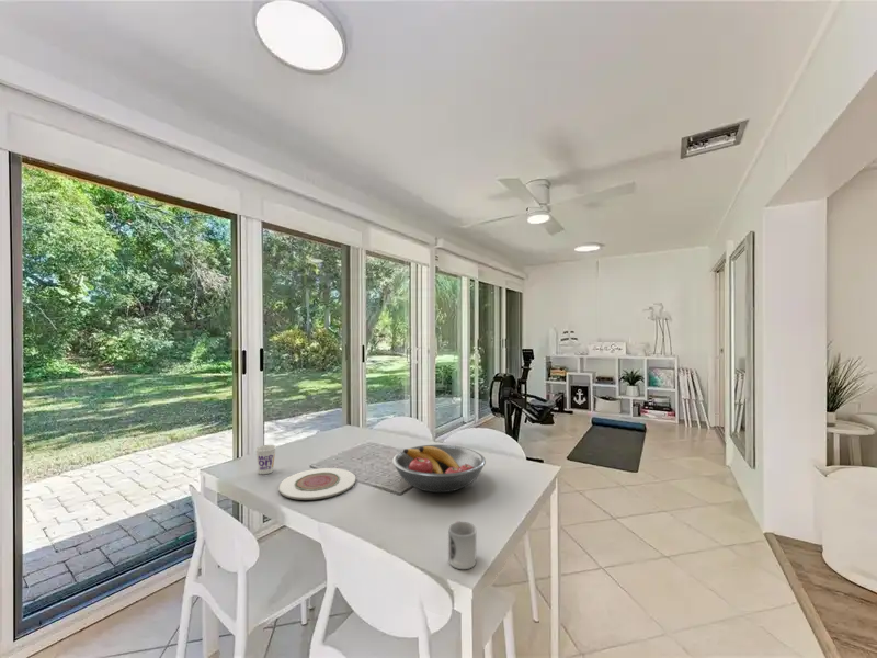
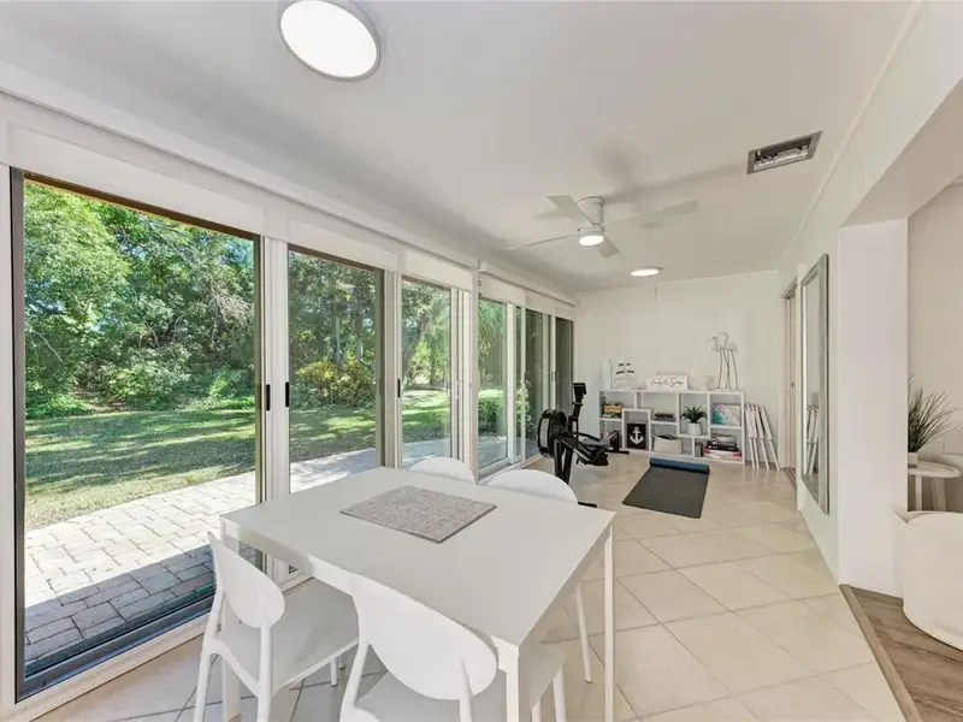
- plate [277,467,357,501]
- fruit bowl [391,444,487,494]
- cup [254,444,277,475]
- cup [447,520,477,570]
